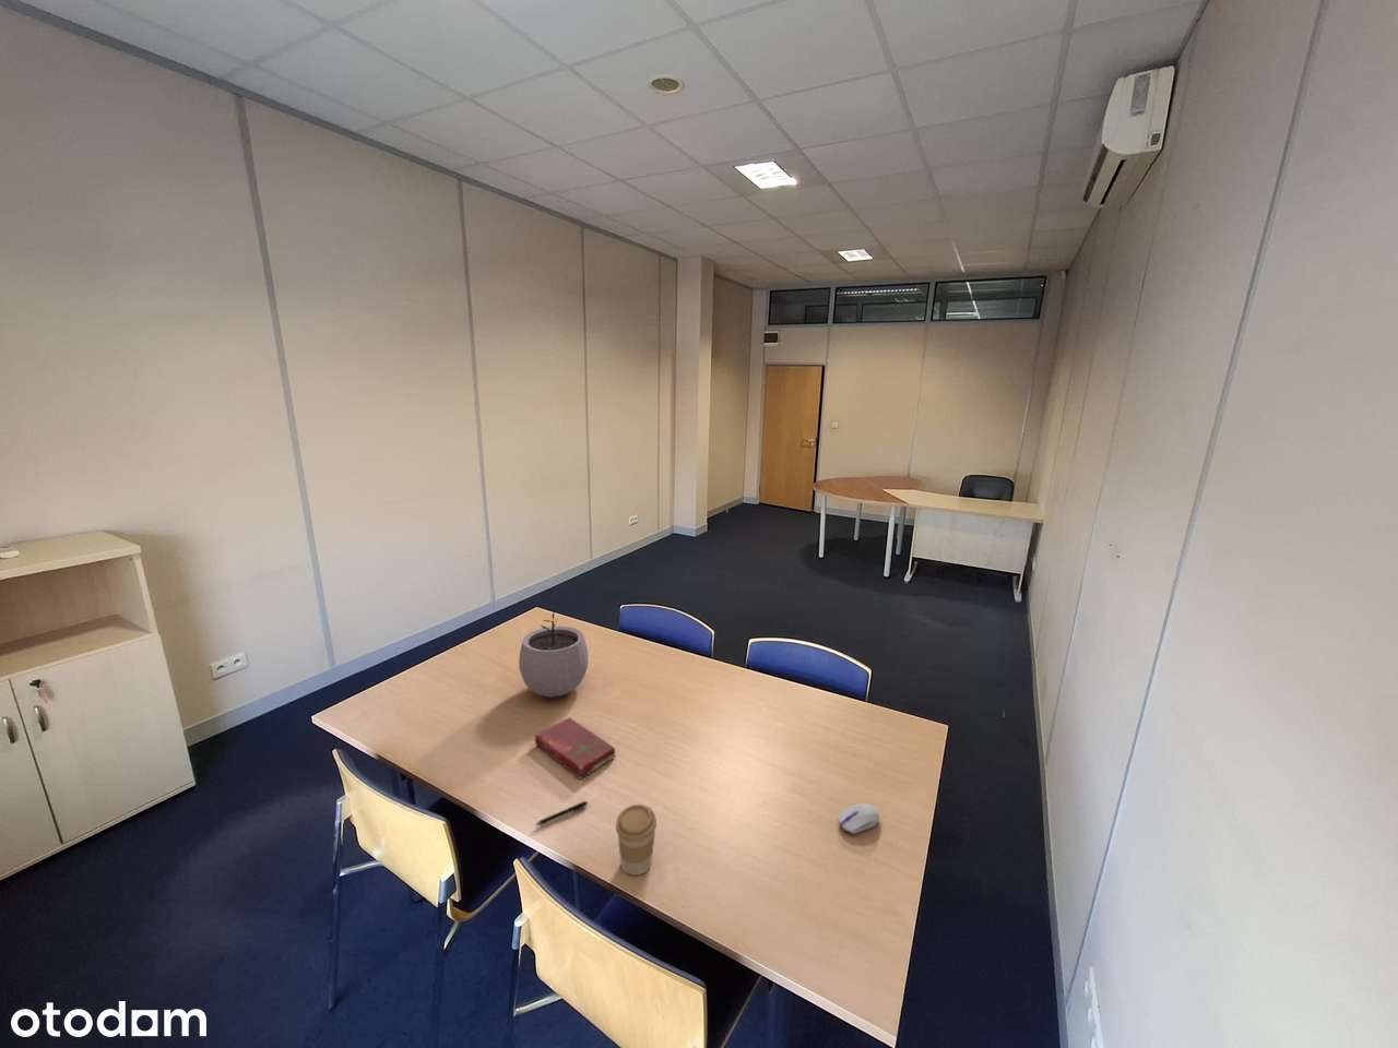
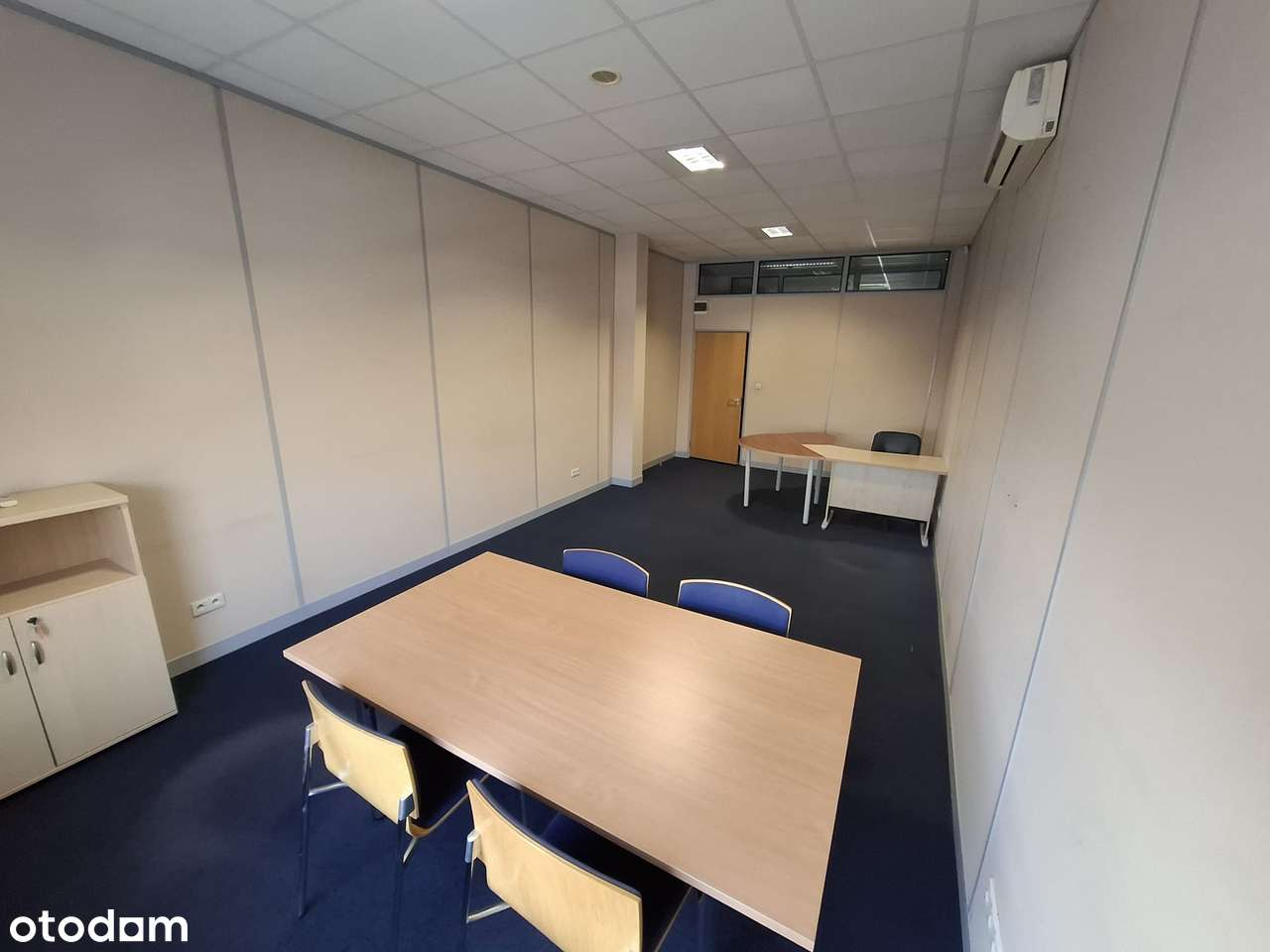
- coffee cup [615,804,657,876]
- computer mouse [837,803,881,836]
- book [533,717,616,779]
- plant pot [517,611,589,698]
- pen [534,800,589,827]
